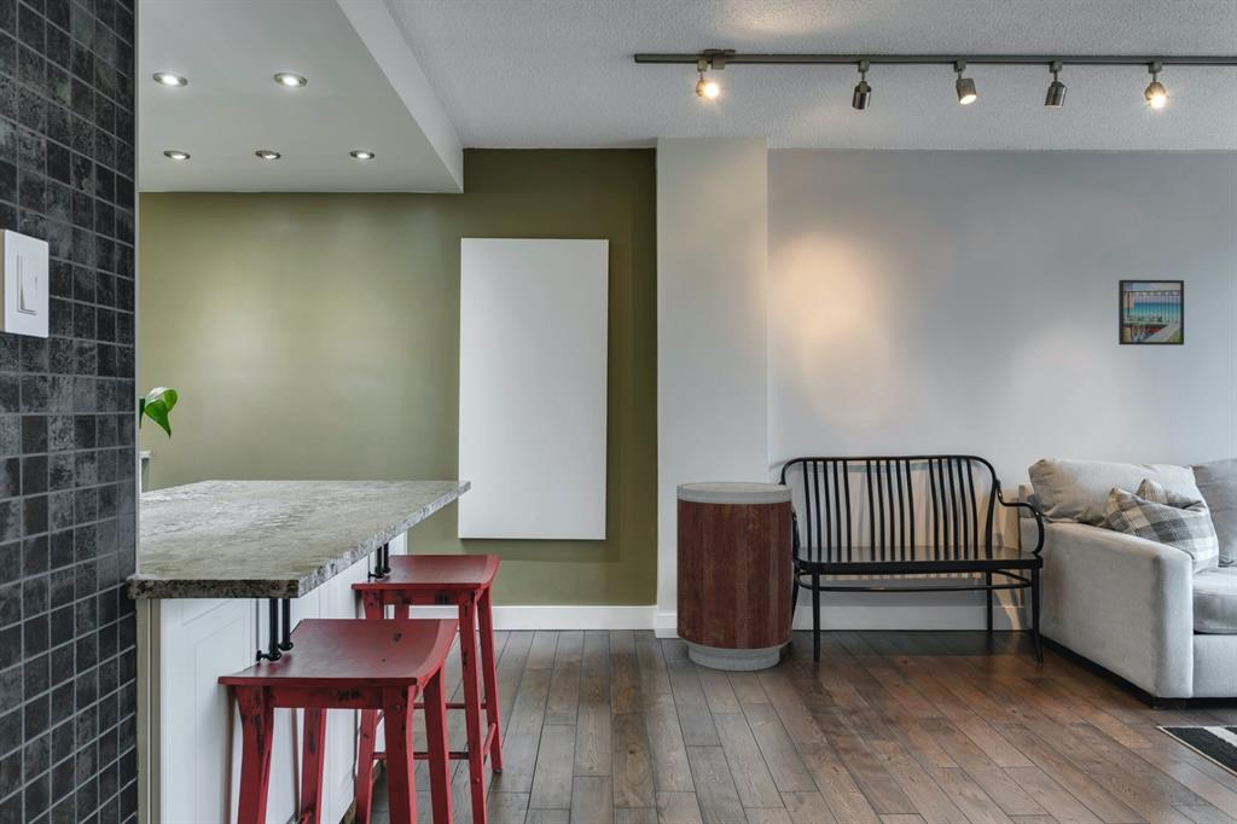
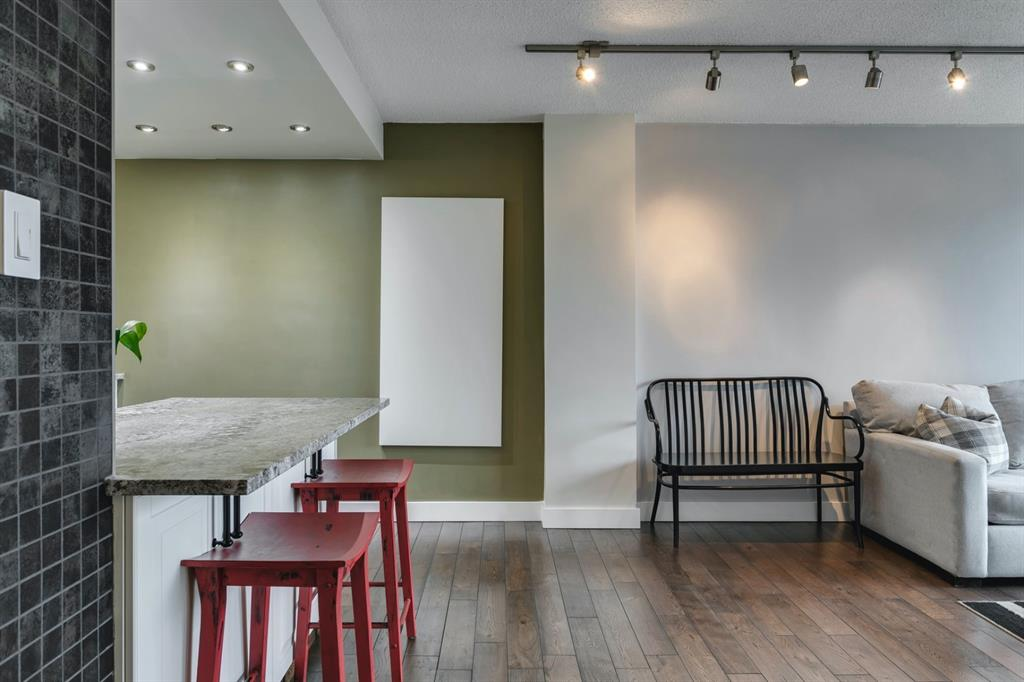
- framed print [1117,279,1185,347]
- trash can [675,481,794,672]
